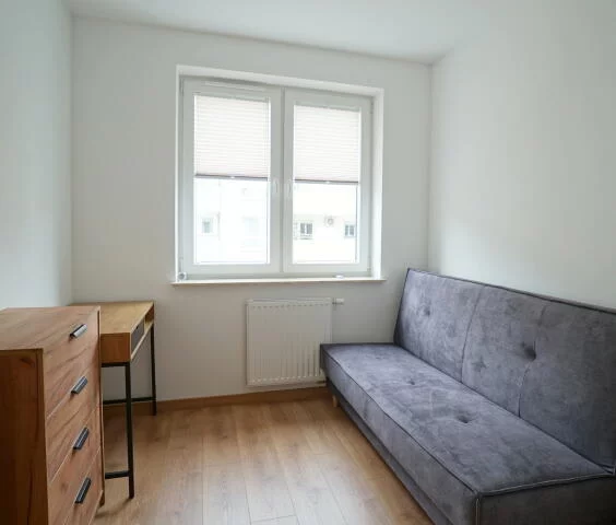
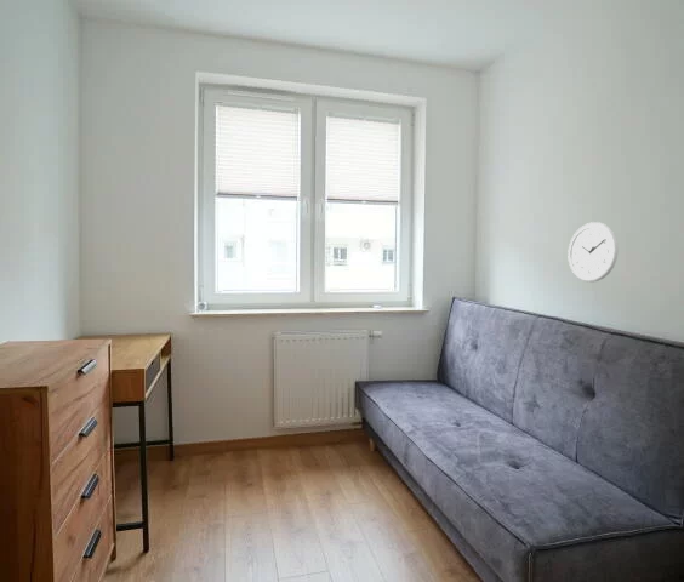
+ wall clock [566,221,620,284]
